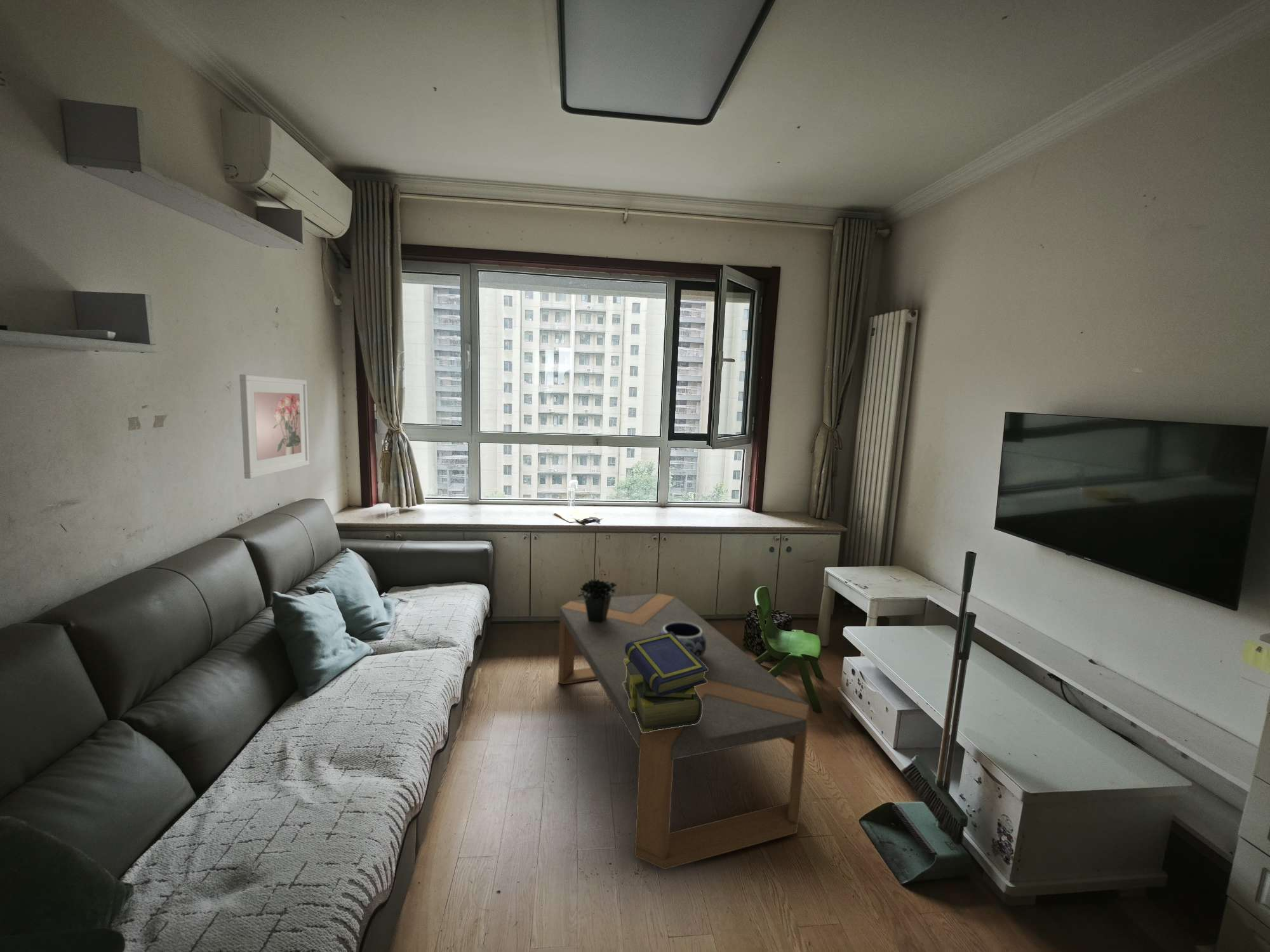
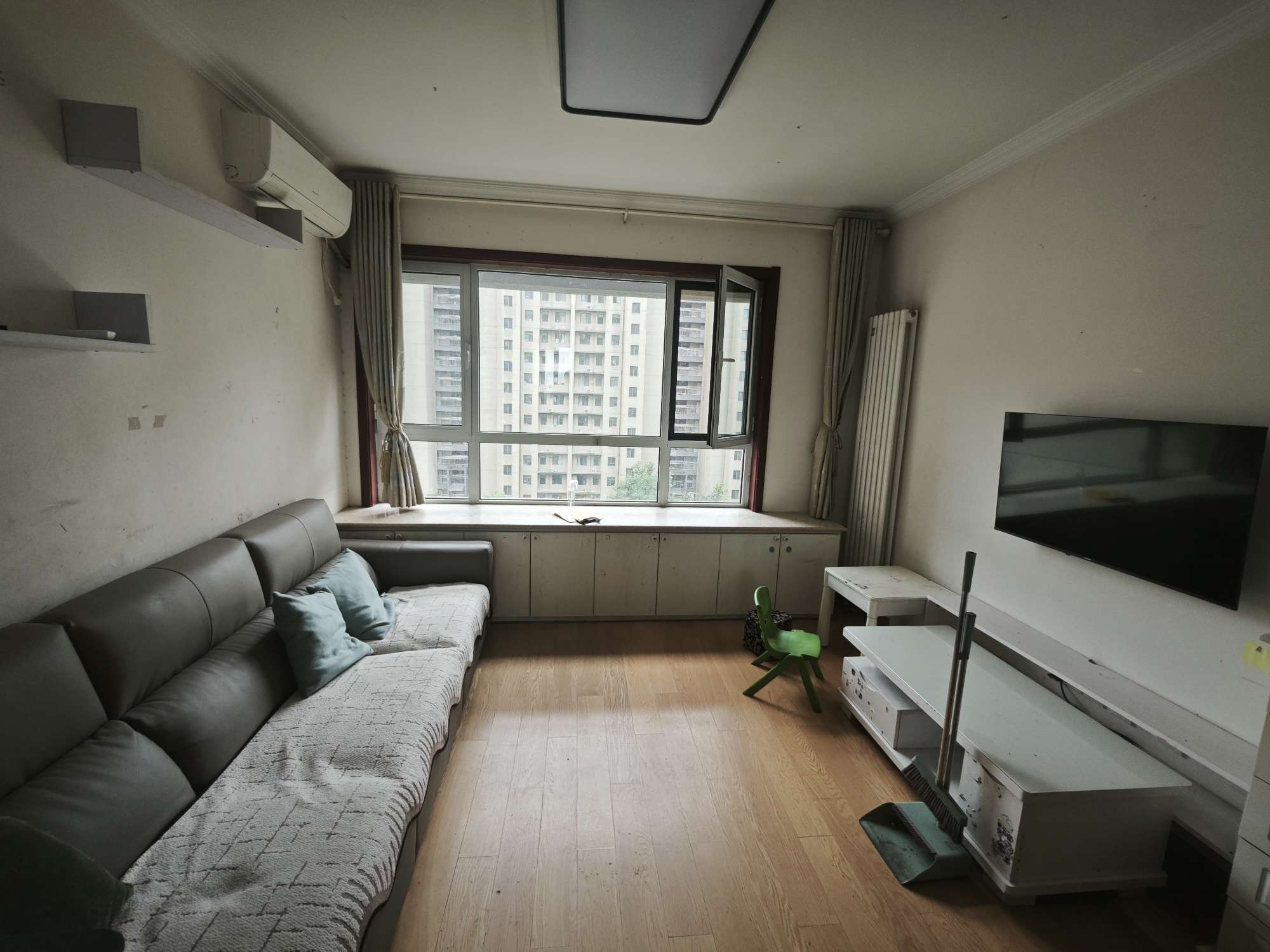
- decorative bowl [659,622,706,659]
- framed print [239,374,310,479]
- stack of books [623,631,708,732]
- coffee table [558,593,810,870]
- potted plant [577,550,618,623]
